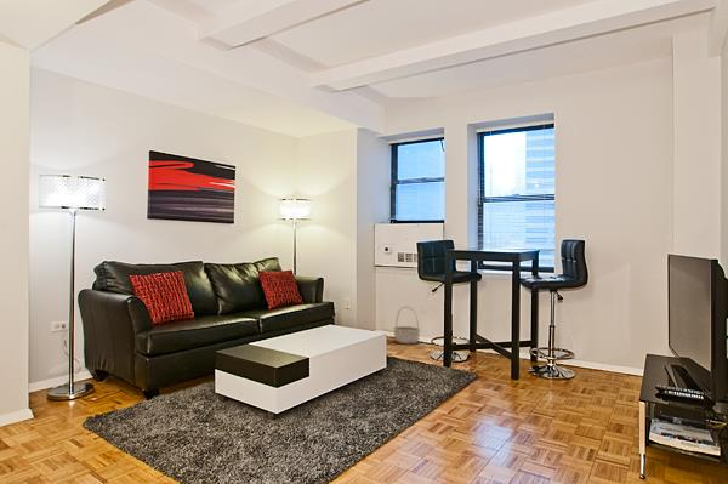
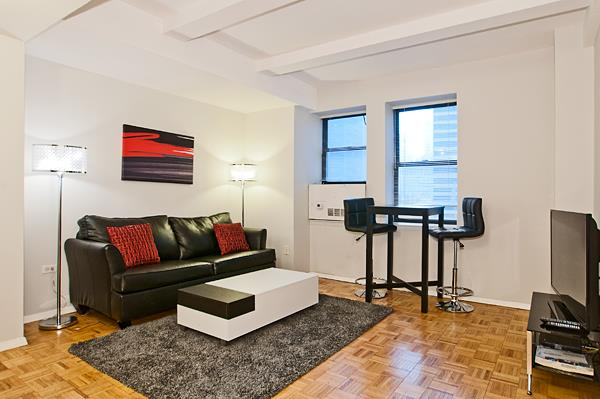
- basket [393,306,421,346]
